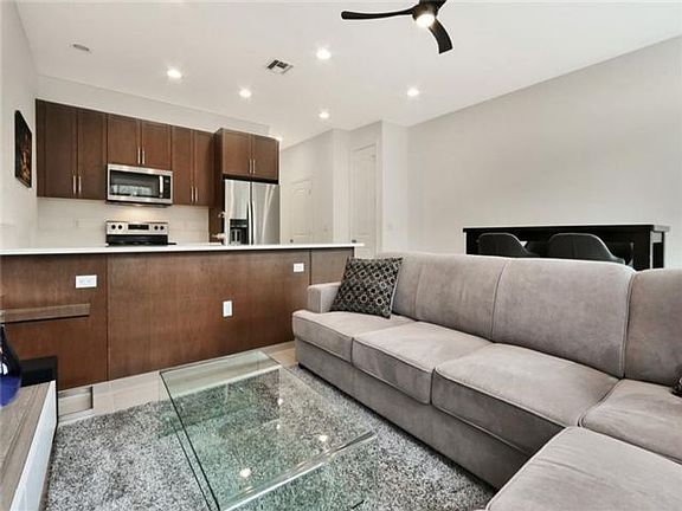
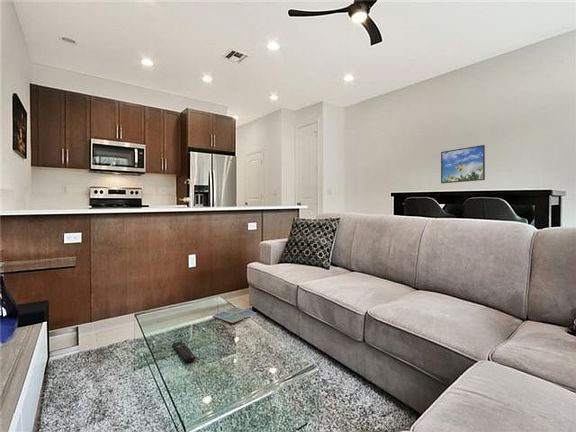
+ drink coaster [212,306,257,324]
+ remote control [171,340,197,363]
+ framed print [440,144,486,184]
